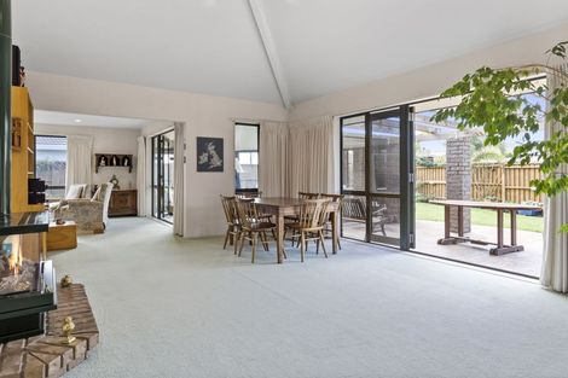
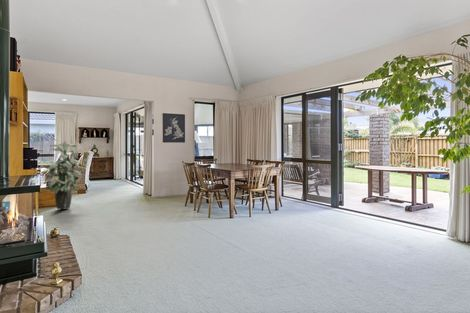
+ indoor plant [41,138,82,210]
